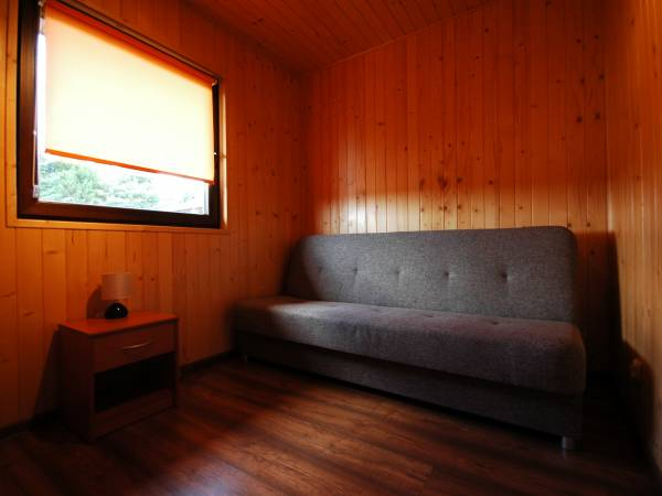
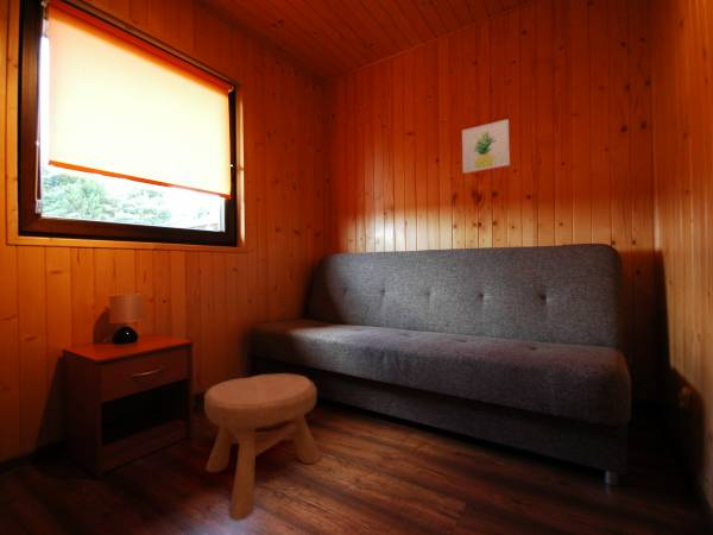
+ wall art [461,118,511,175]
+ stool [203,372,323,521]
